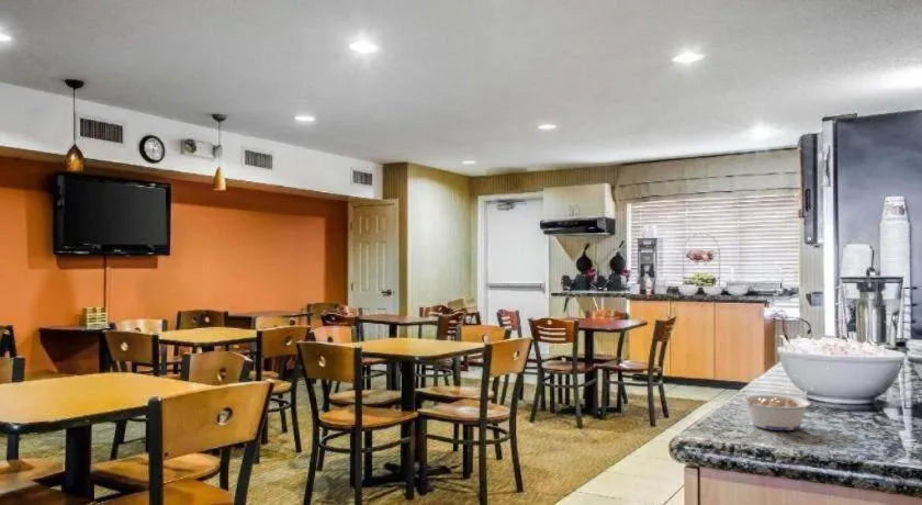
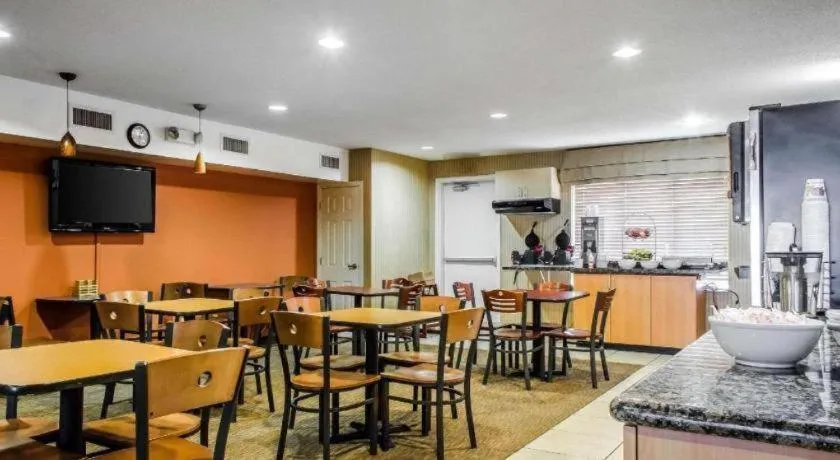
- legume [738,393,812,431]
